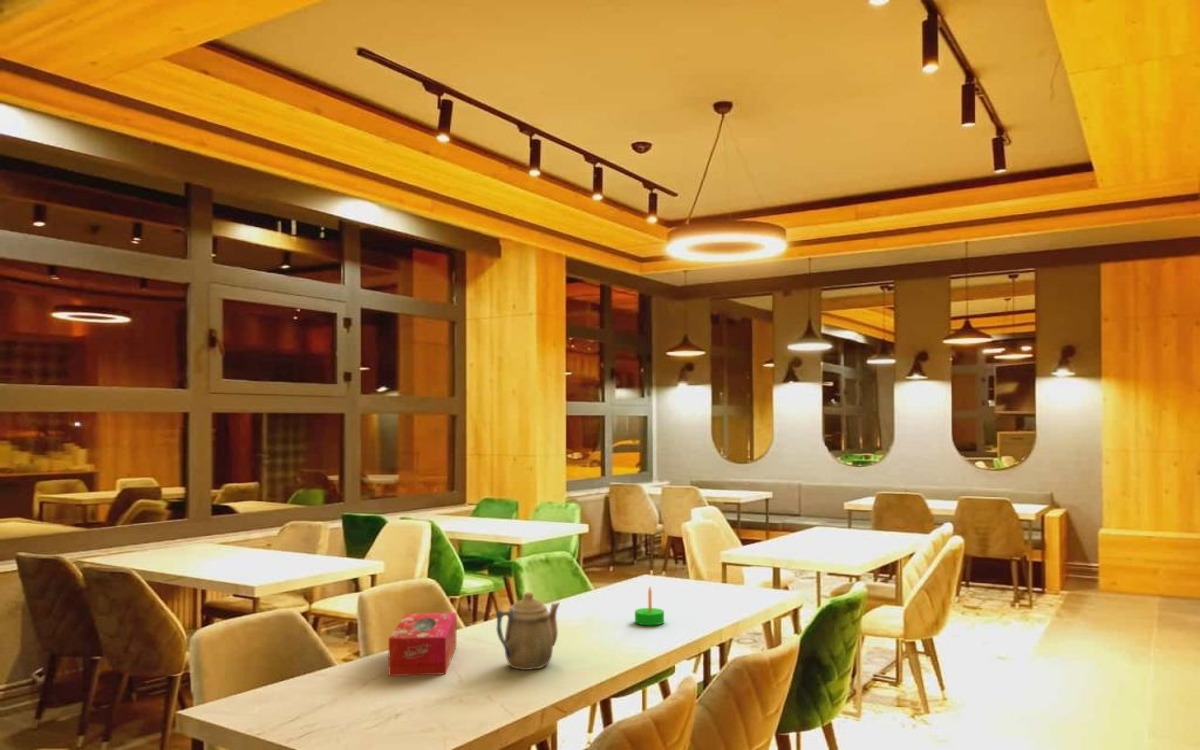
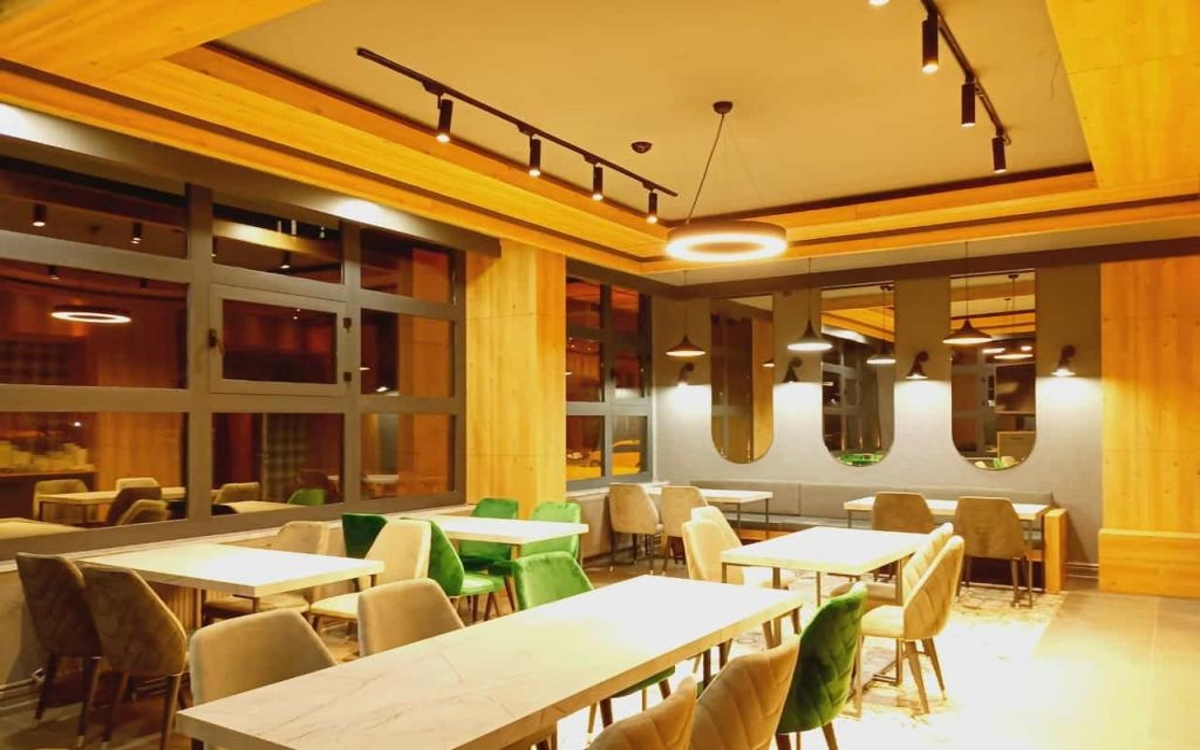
- tissue box [388,612,457,677]
- candle [634,585,665,626]
- teapot [496,591,561,671]
